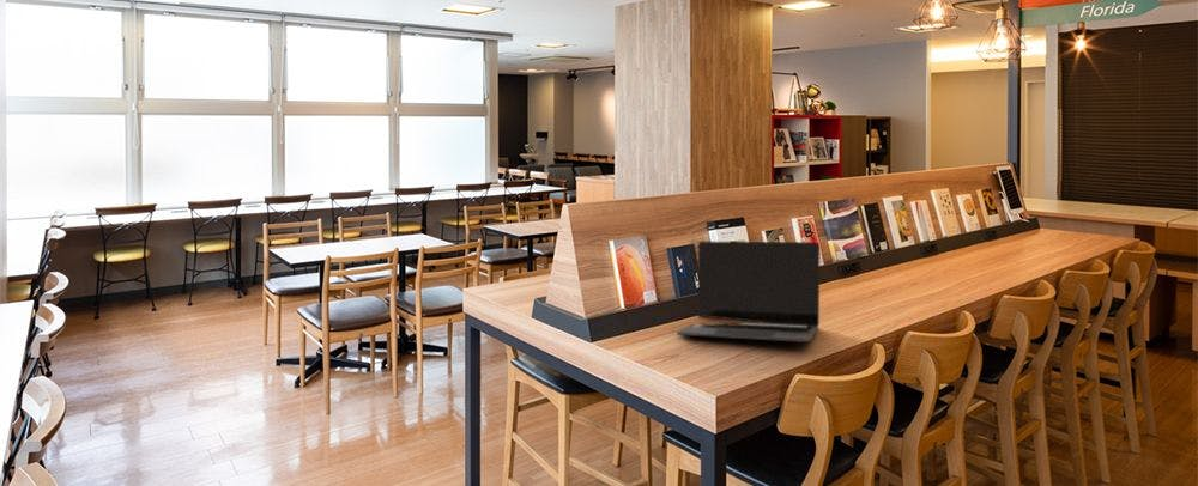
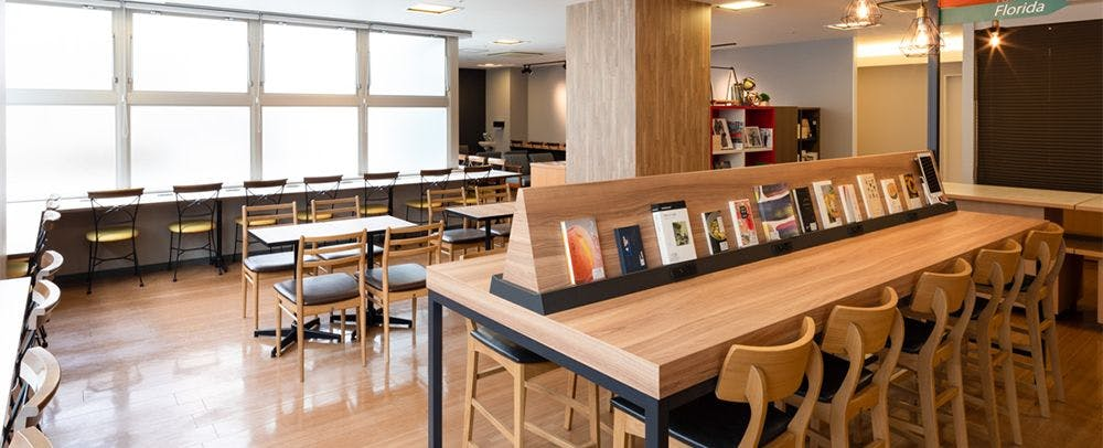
- laptop [676,239,821,344]
